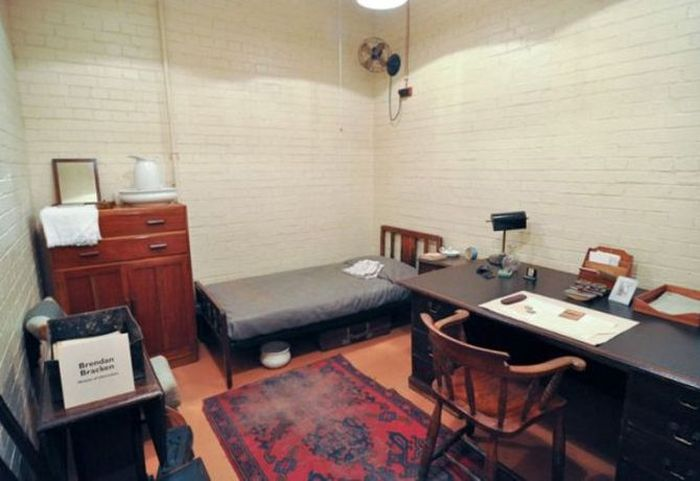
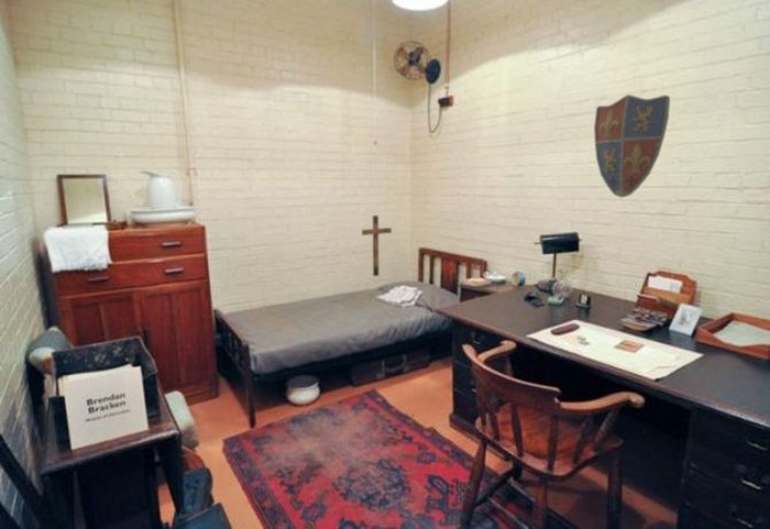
+ decorative shield [593,93,671,198]
+ crucifix [361,214,393,277]
